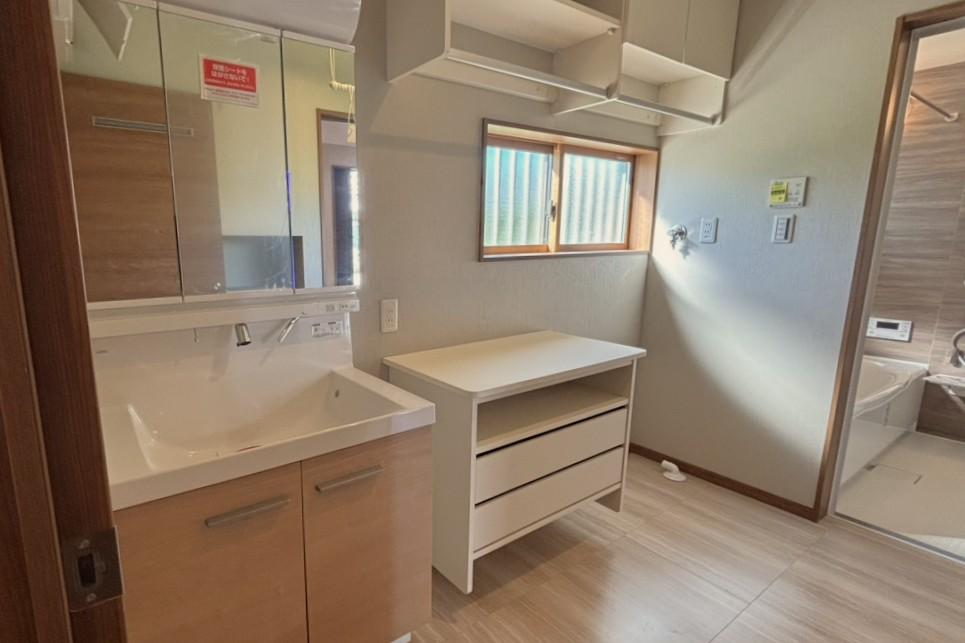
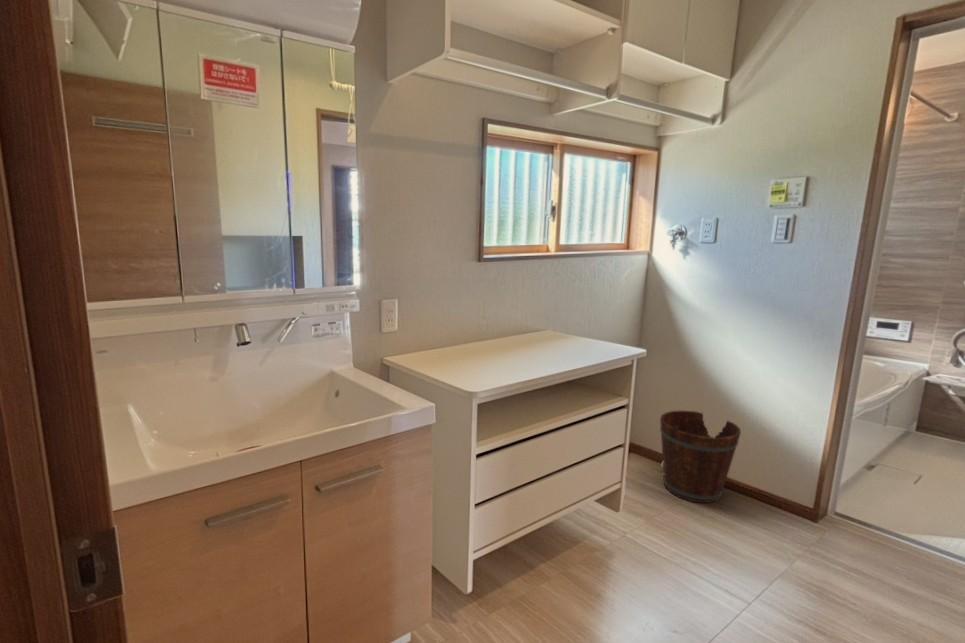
+ bucket [659,409,742,504]
